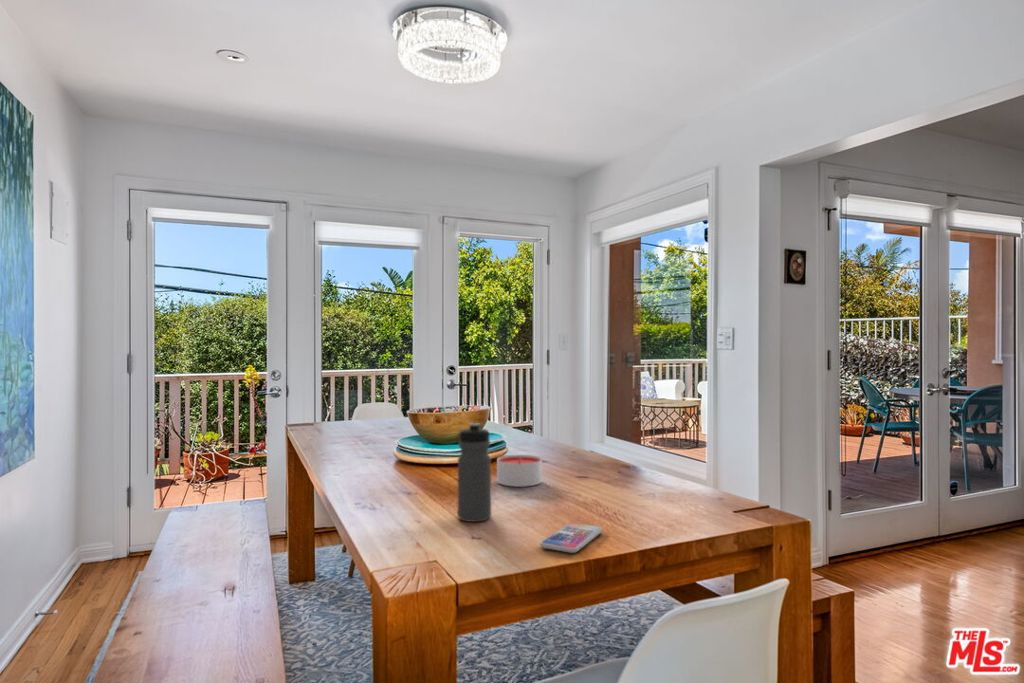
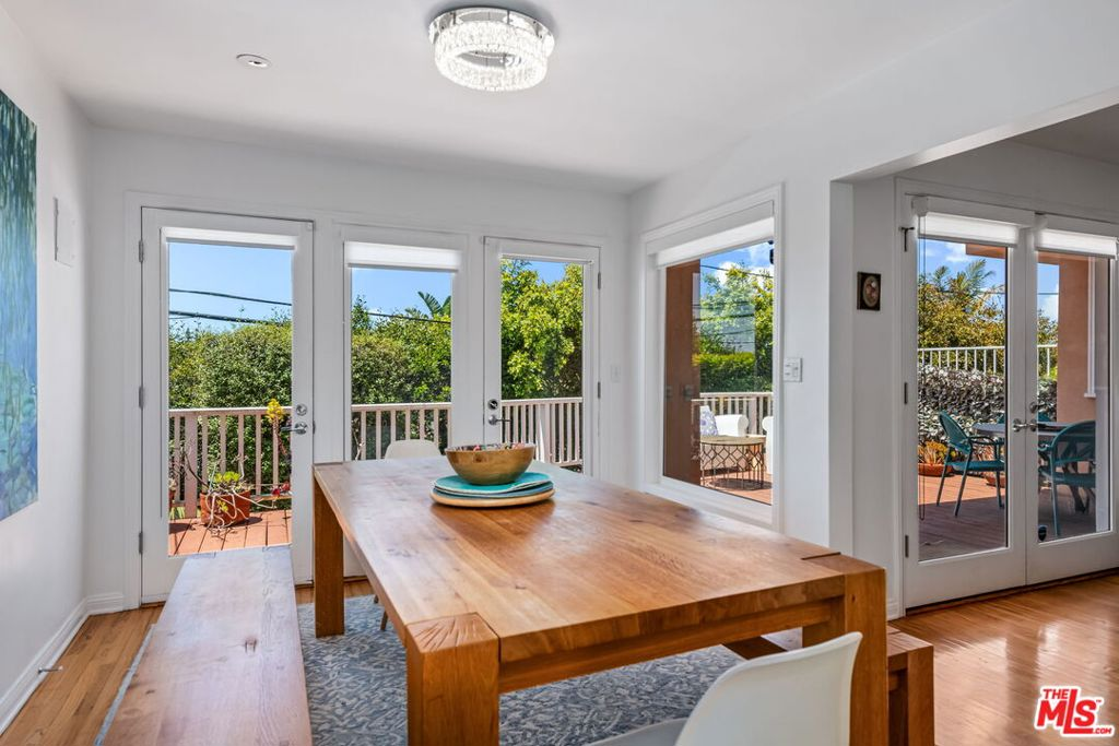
- water bottle [457,422,492,523]
- smartphone [539,522,604,554]
- candle [496,454,543,488]
